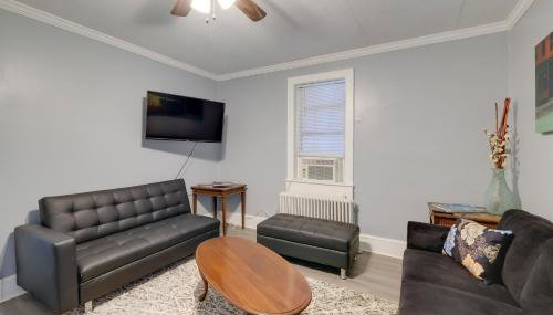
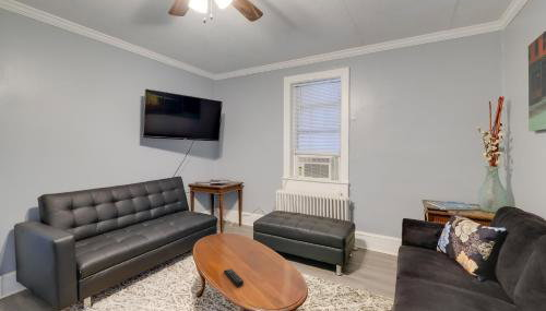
+ remote control [223,267,245,287]
